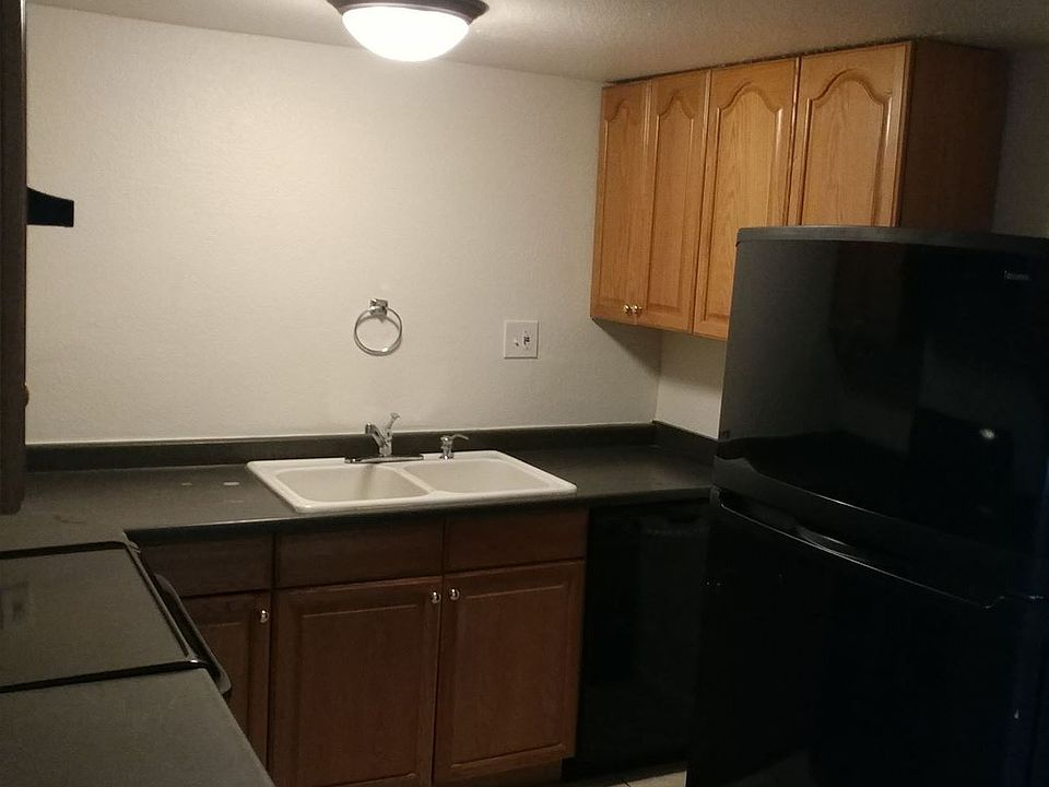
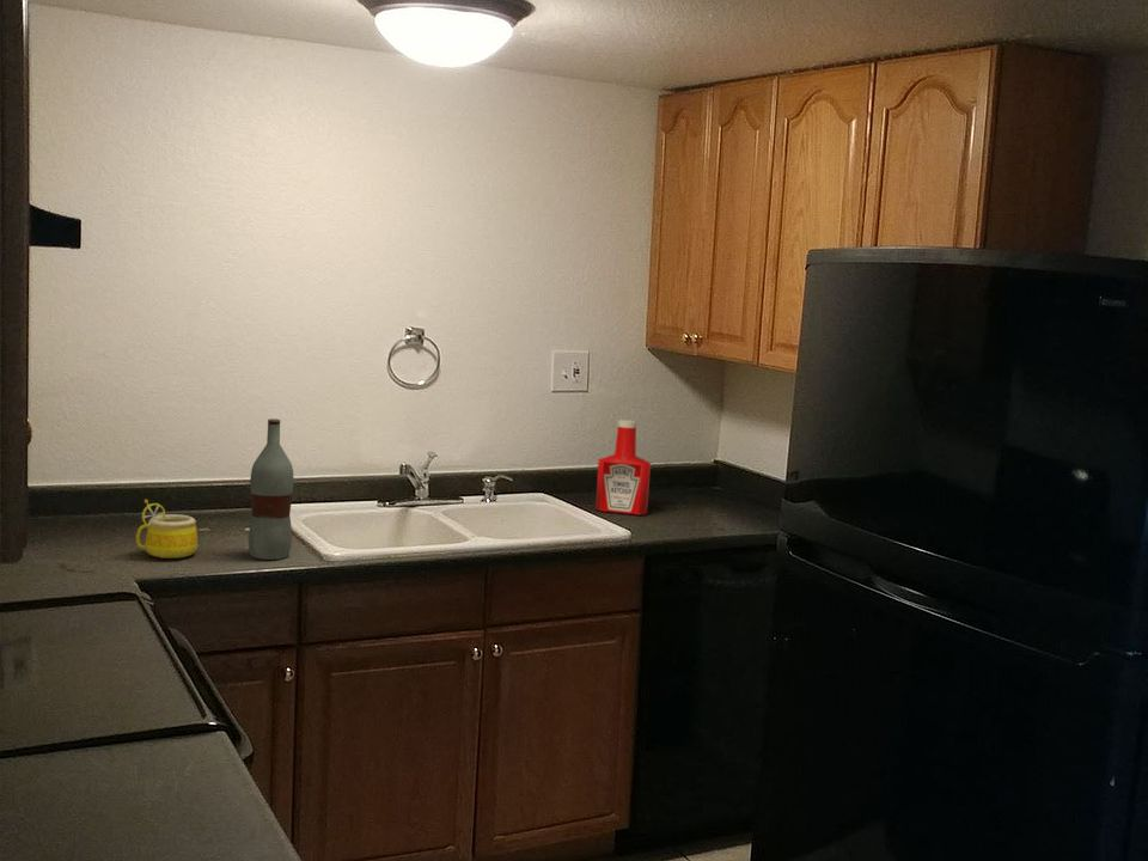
+ bottle [248,417,295,561]
+ soap bottle [594,419,652,517]
+ mug [135,499,200,560]
